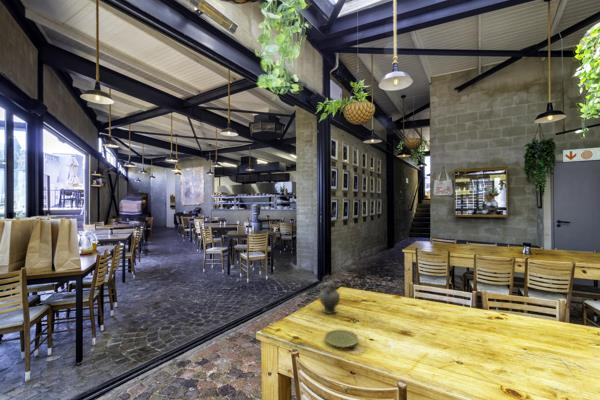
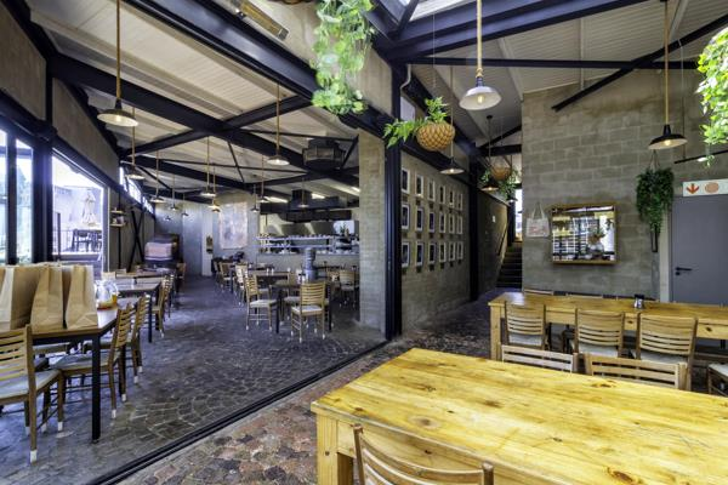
- plate [324,329,360,349]
- teapot [314,275,341,315]
